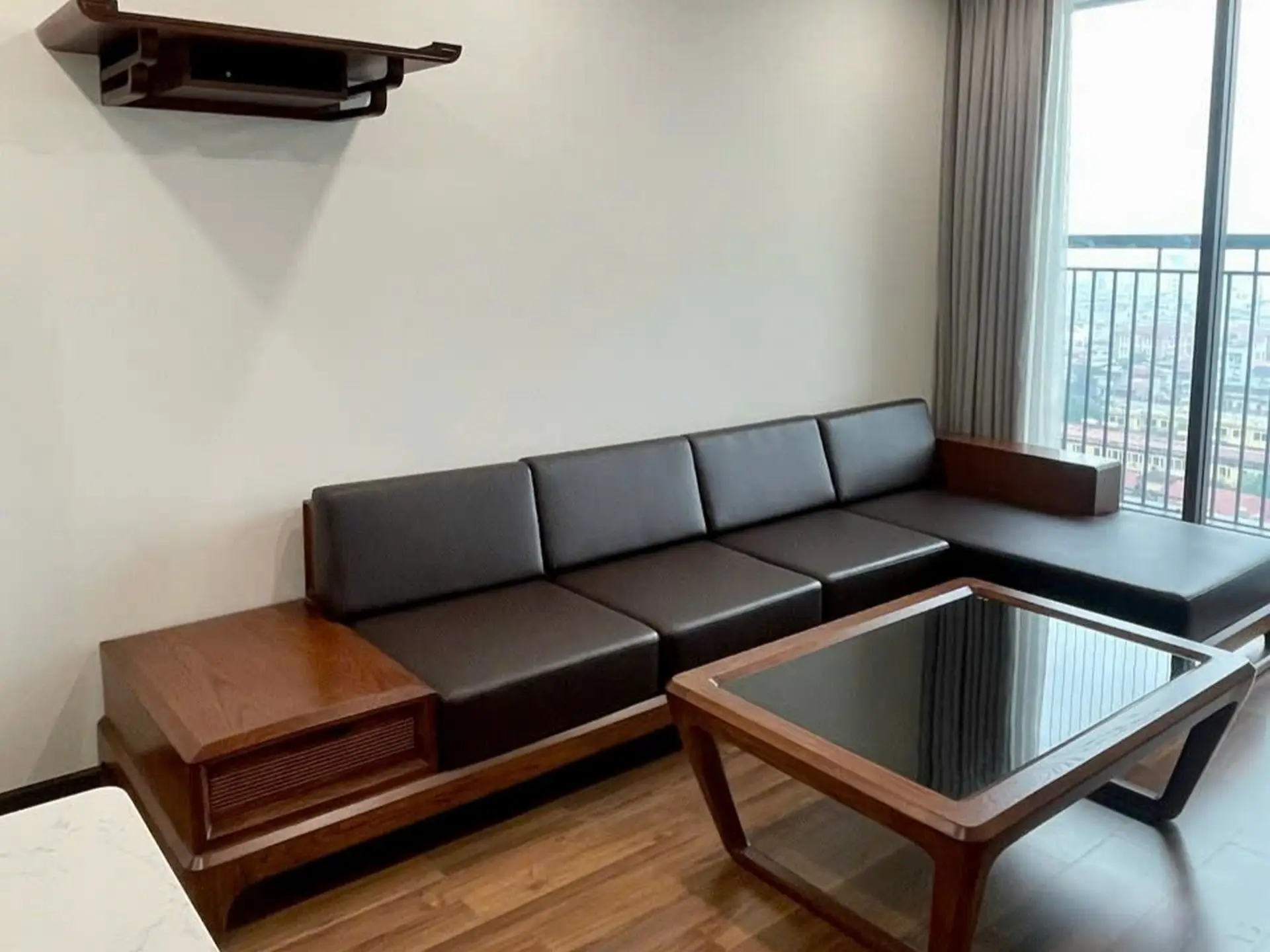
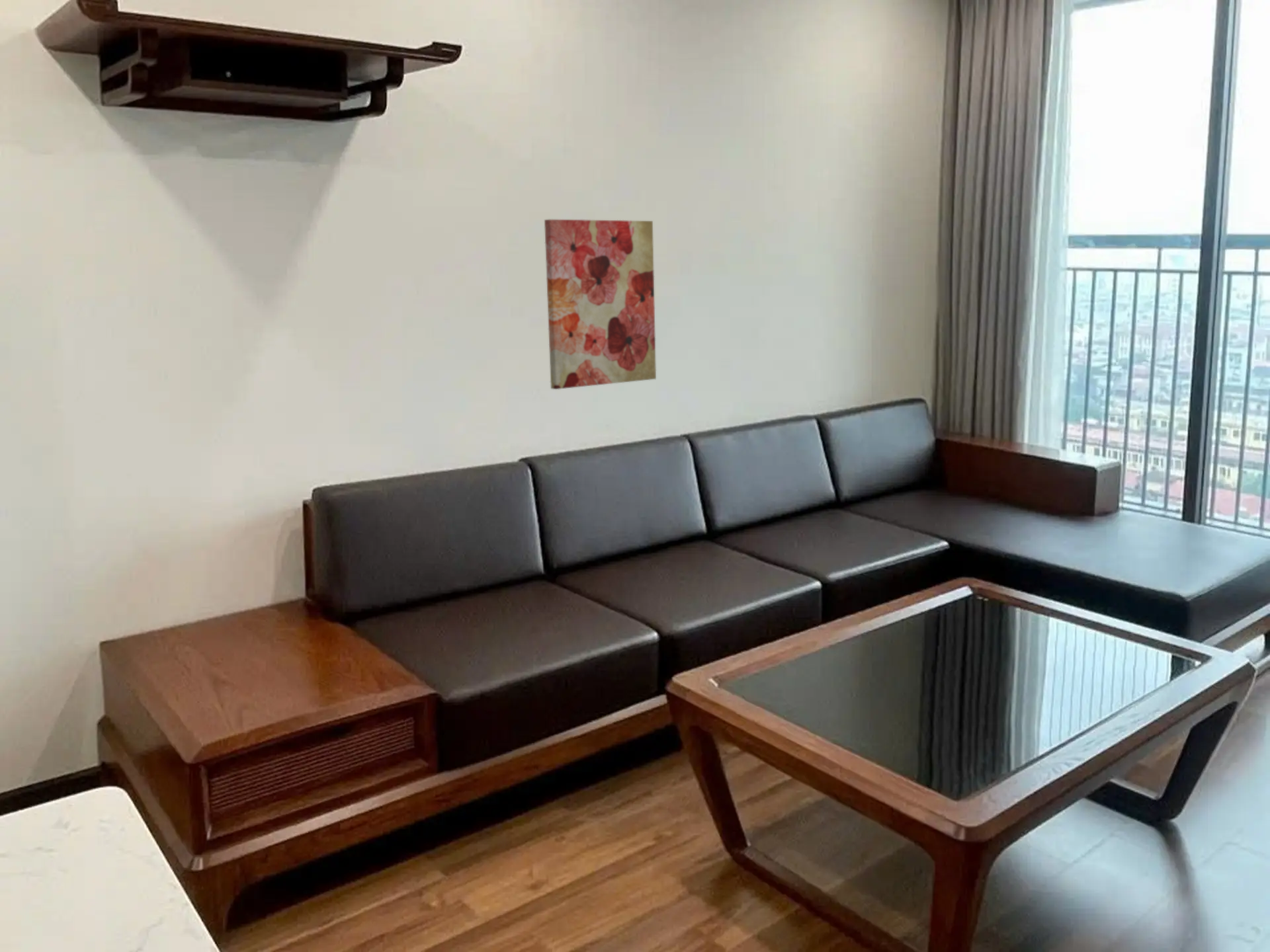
+ wall art [544,219,657,390]
